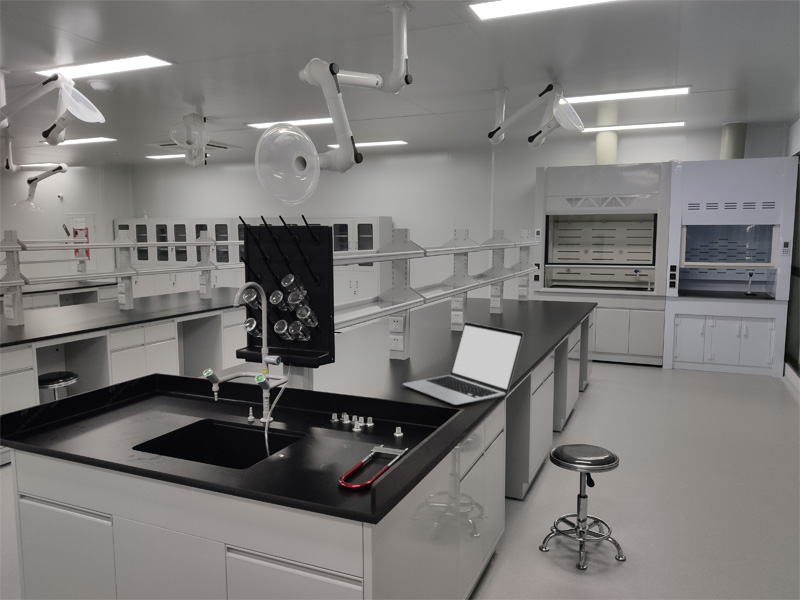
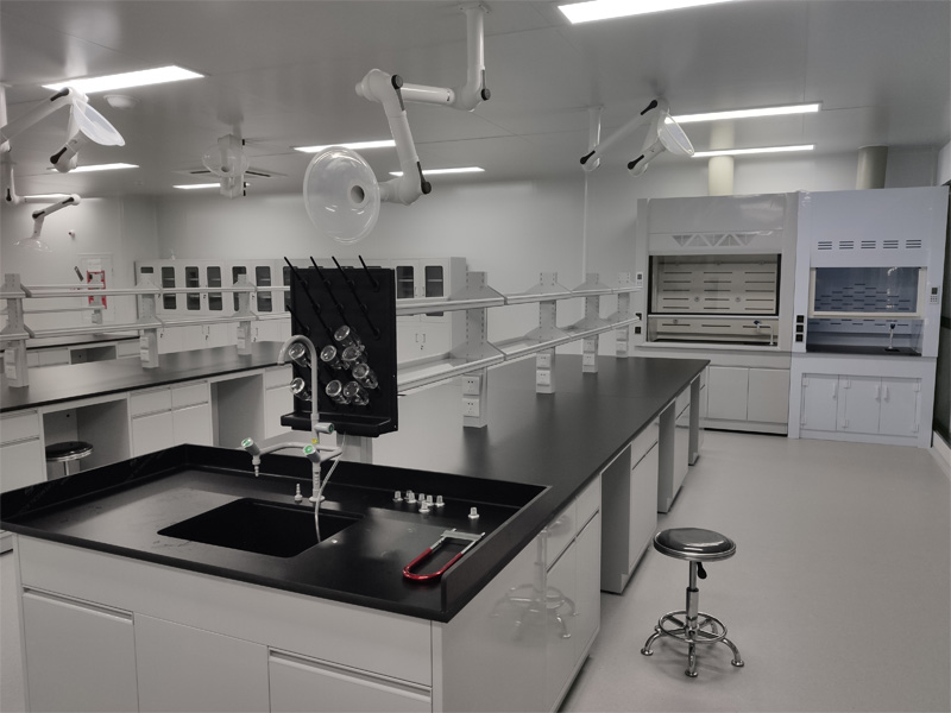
- laptop [402,321,524,406]
